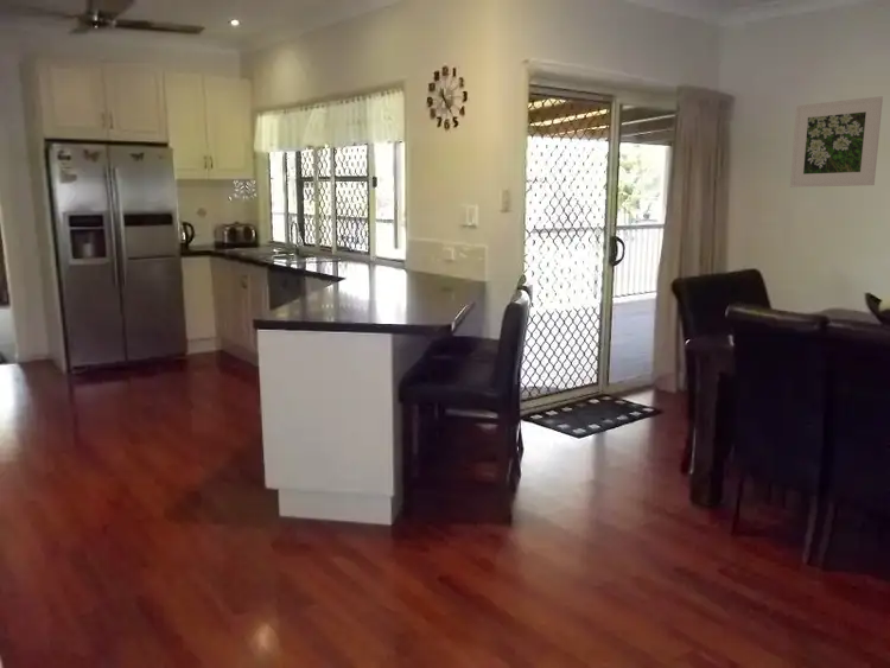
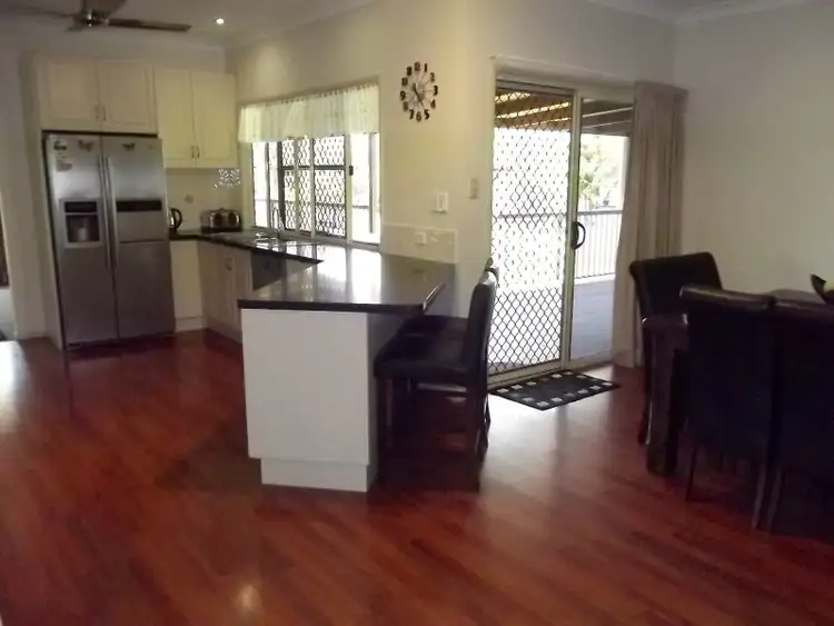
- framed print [789,95,884,189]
